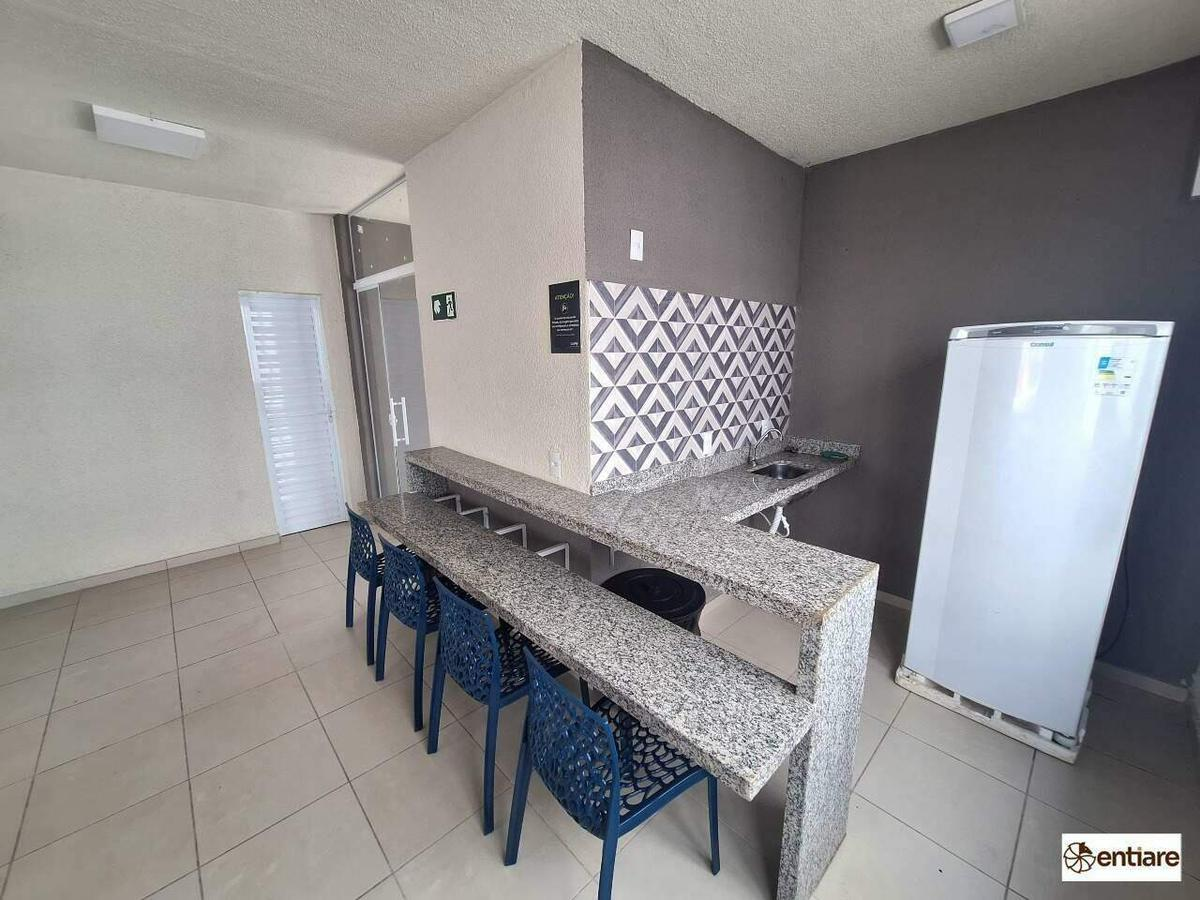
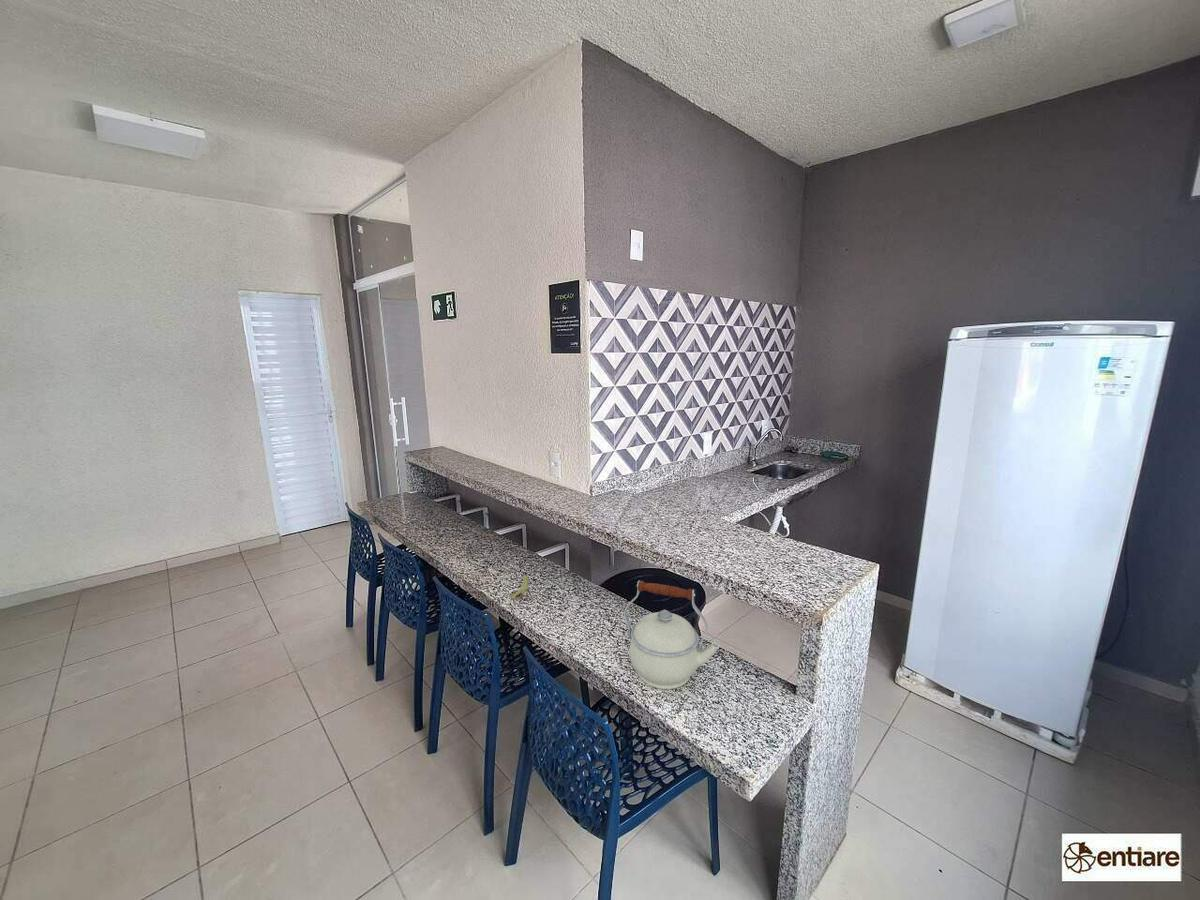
+ fruit [502,573,530,600]
+ kettle [623,580,720,690]
